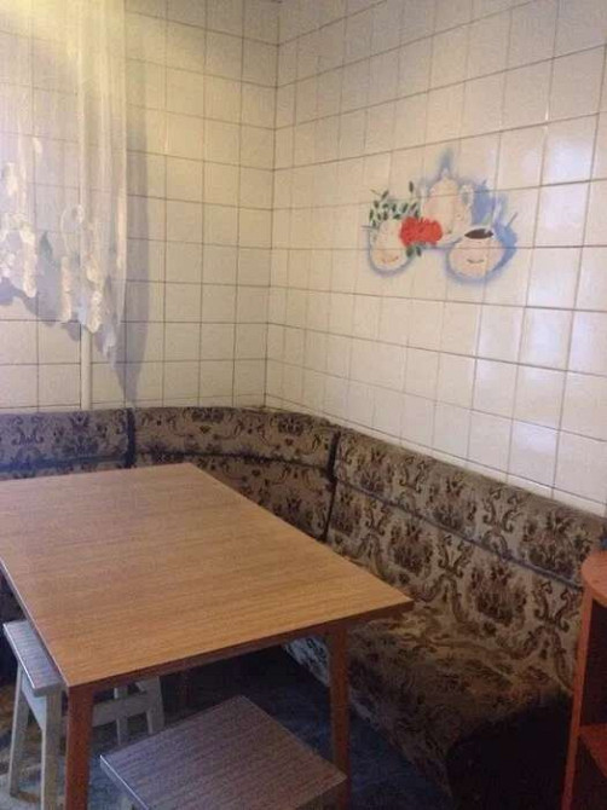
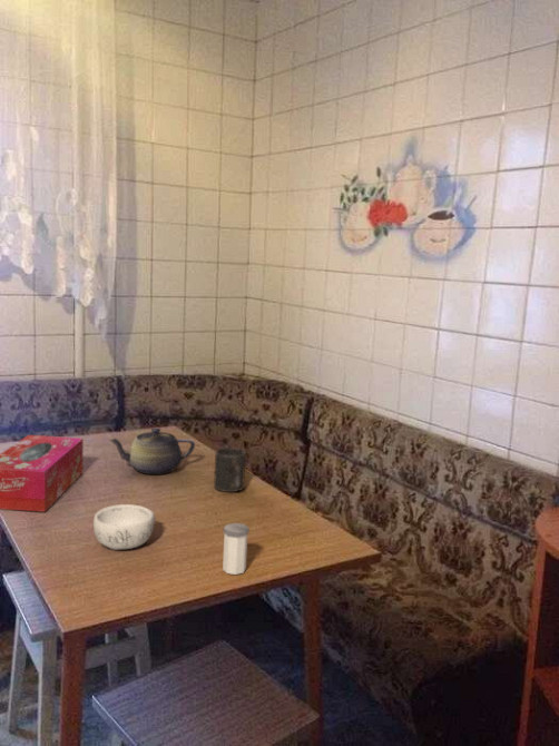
+ salt shaker [222,522,251,576]
+ tissue box [0,434,85,513]
+ mug [213,446,246,493]
+ decorative bowl [92,503,157,551]
+ teapot [107,426,196,475]
